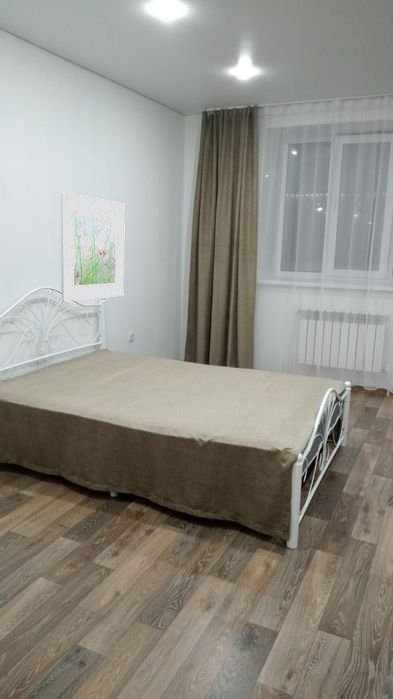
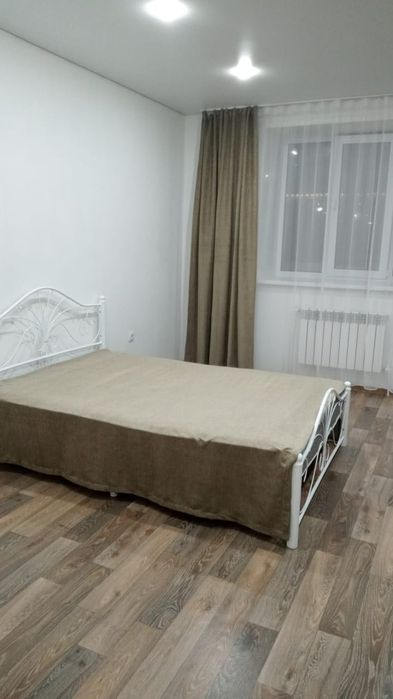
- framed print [60,192,126,303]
